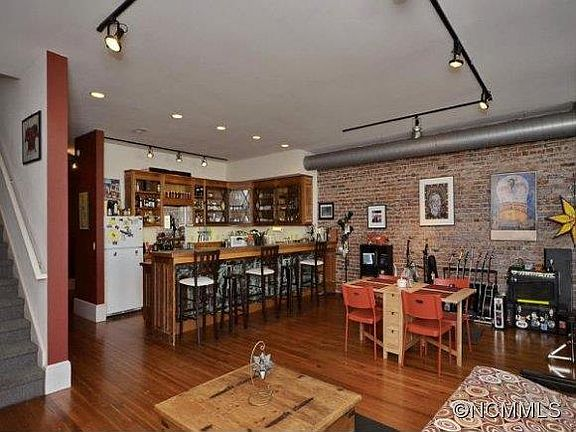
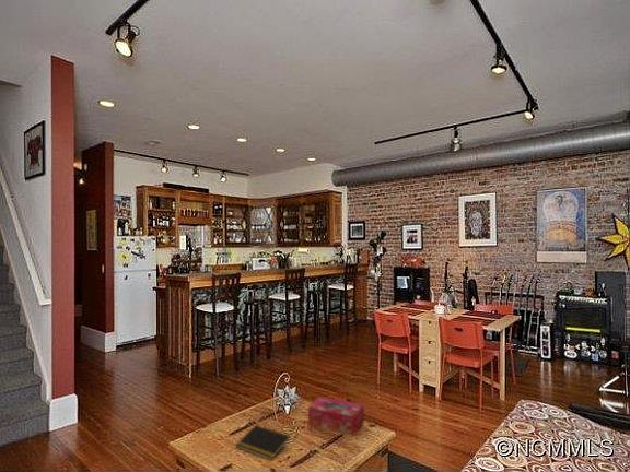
+ tissue box [307,397,365,436]
+ notepad [235,424,291,461]
